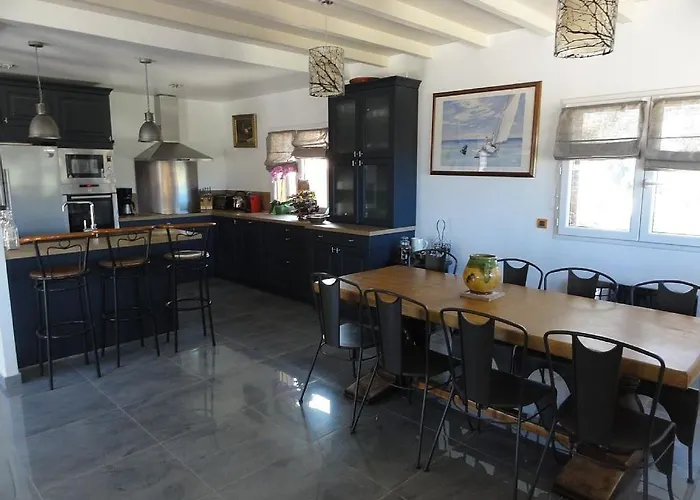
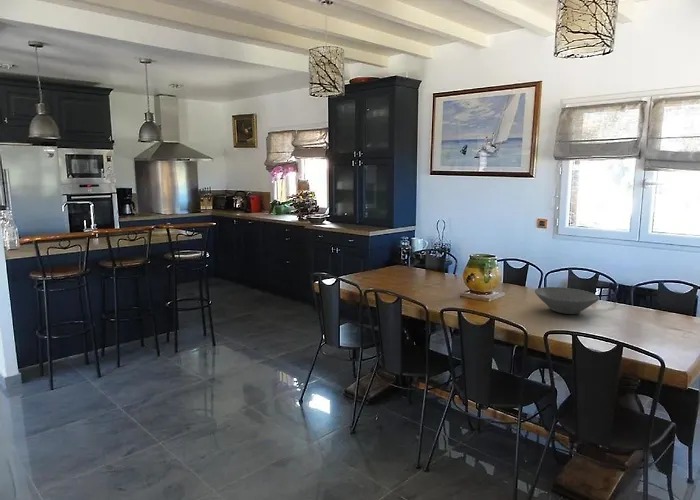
+ bowl [534,286,600,315]
